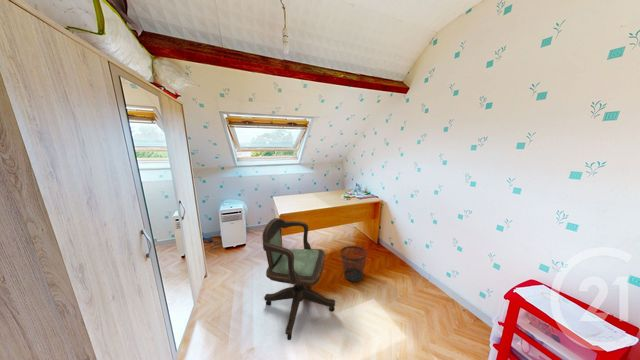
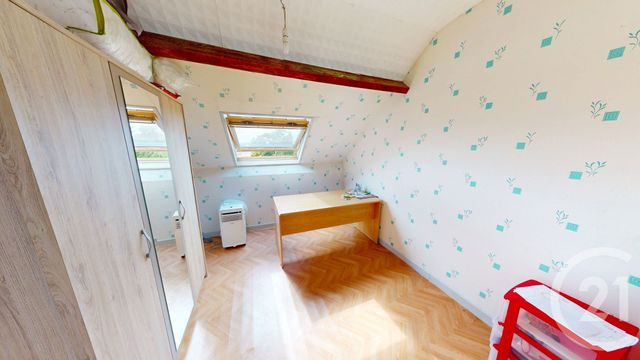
- office chair [261,217,336,341]
- wastebasket [339,245,368,283]
